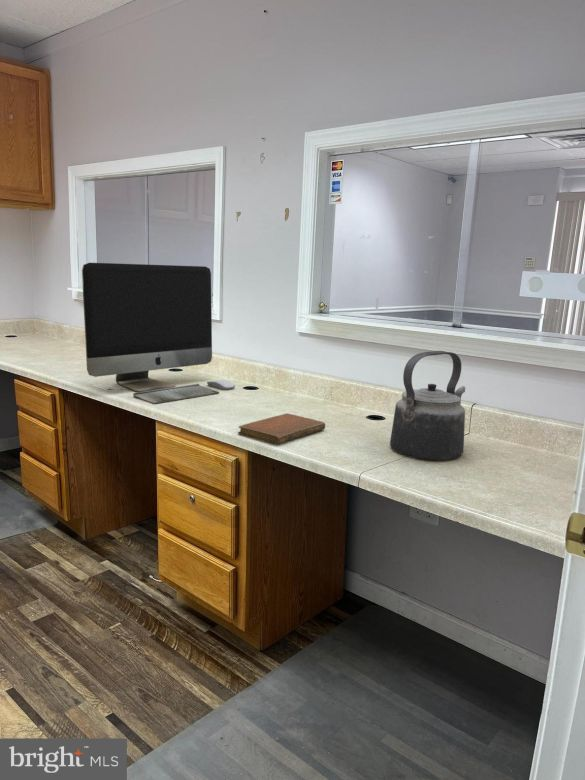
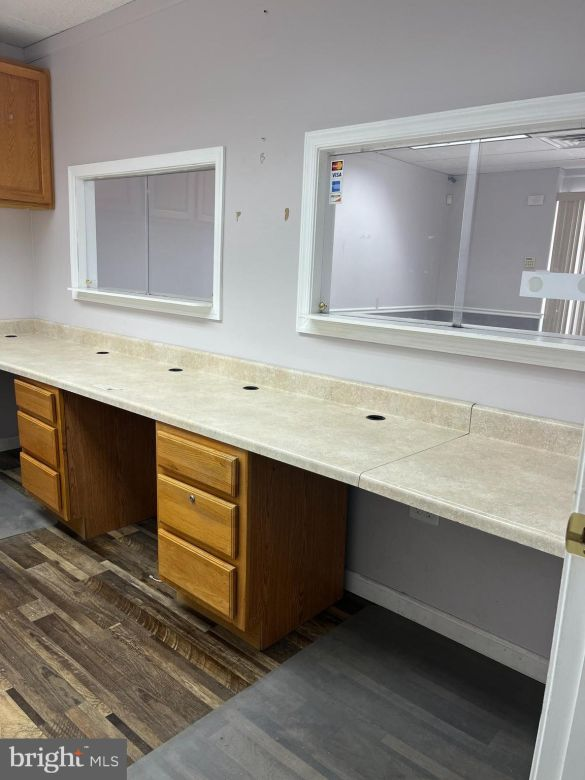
- computer monitor [81,262,236,405]
- notebook [237,412,326,446]
- kettle [389,350,466,461]
